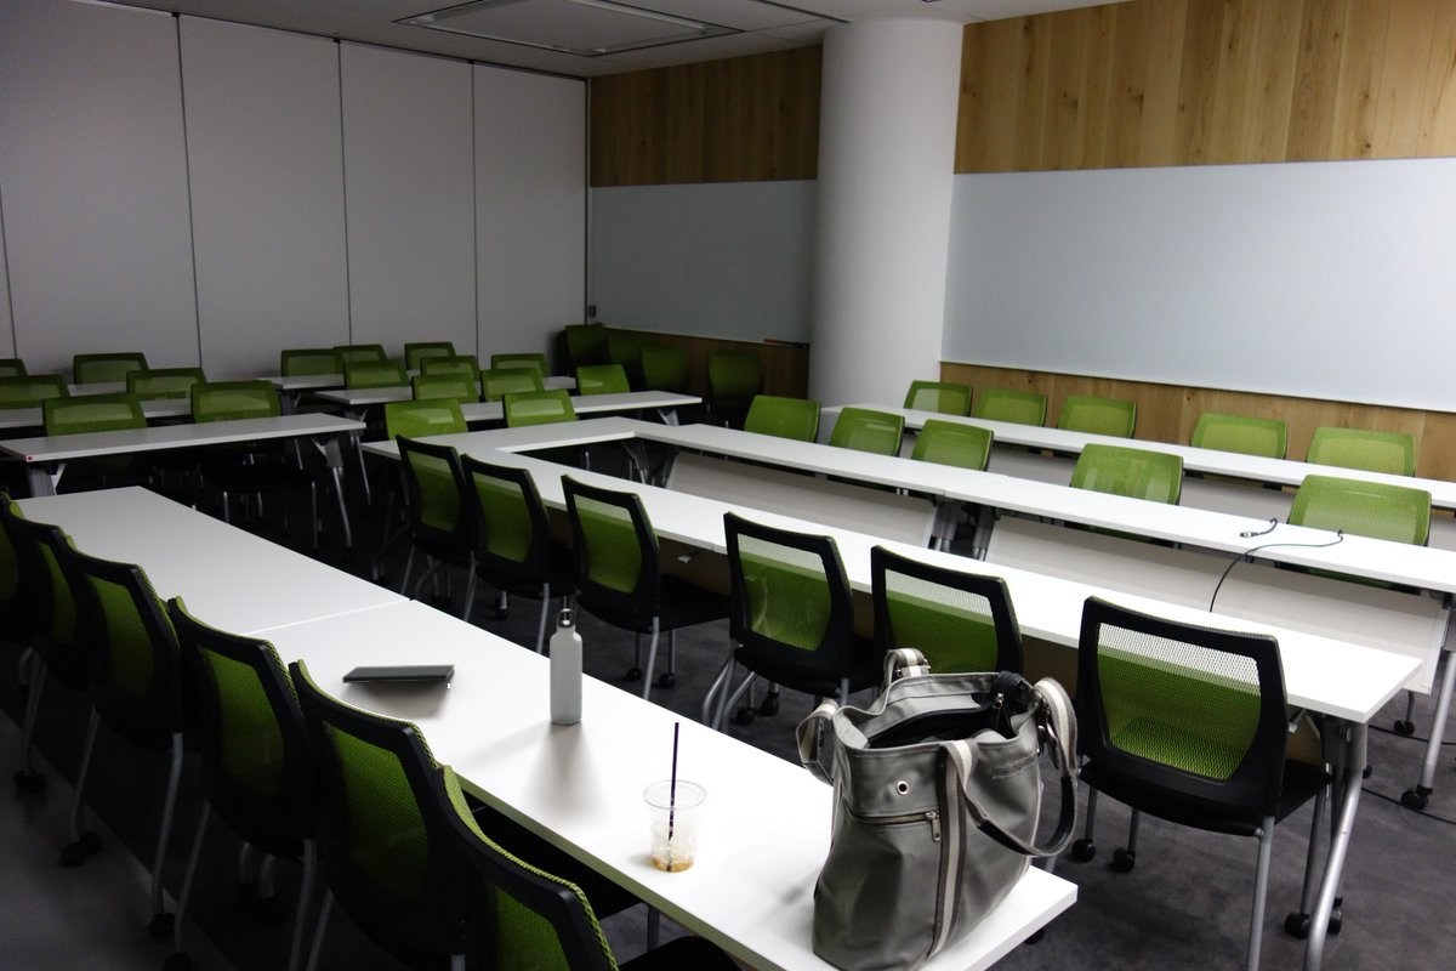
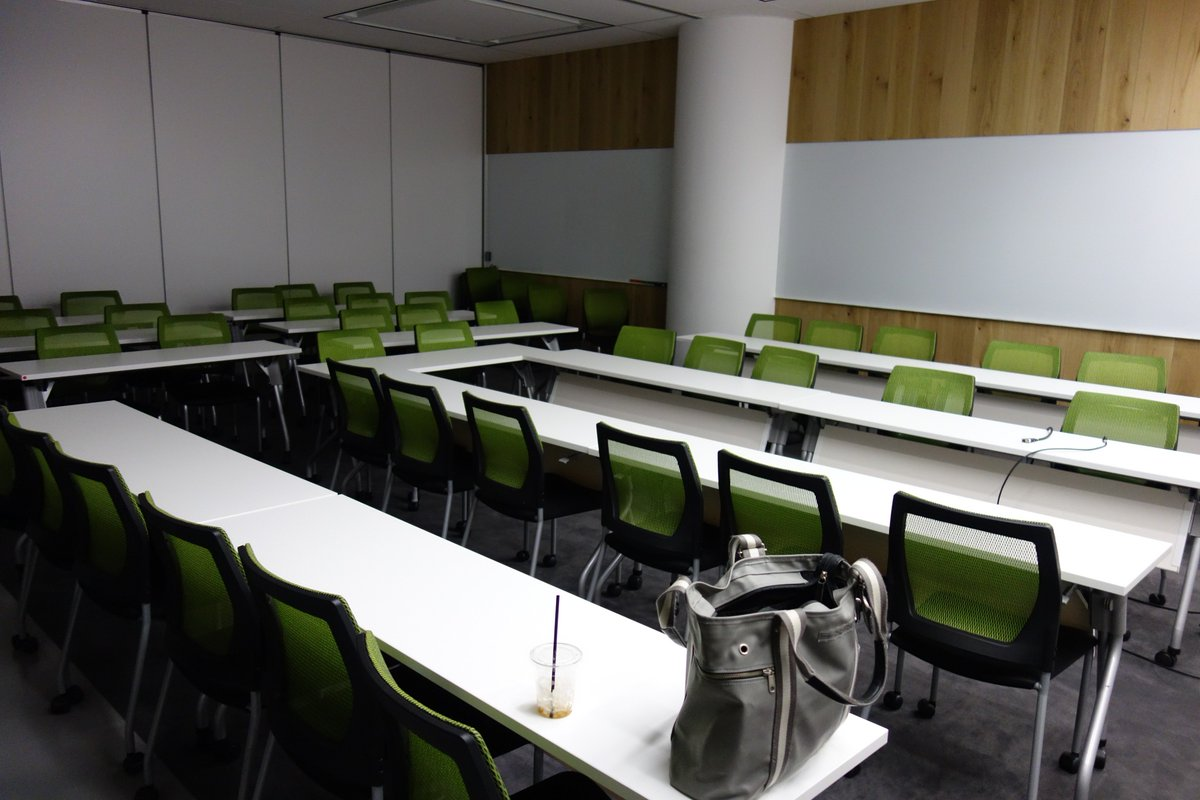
- water bottle [548,608,584,726]
- notepad [341,664,456,693]
